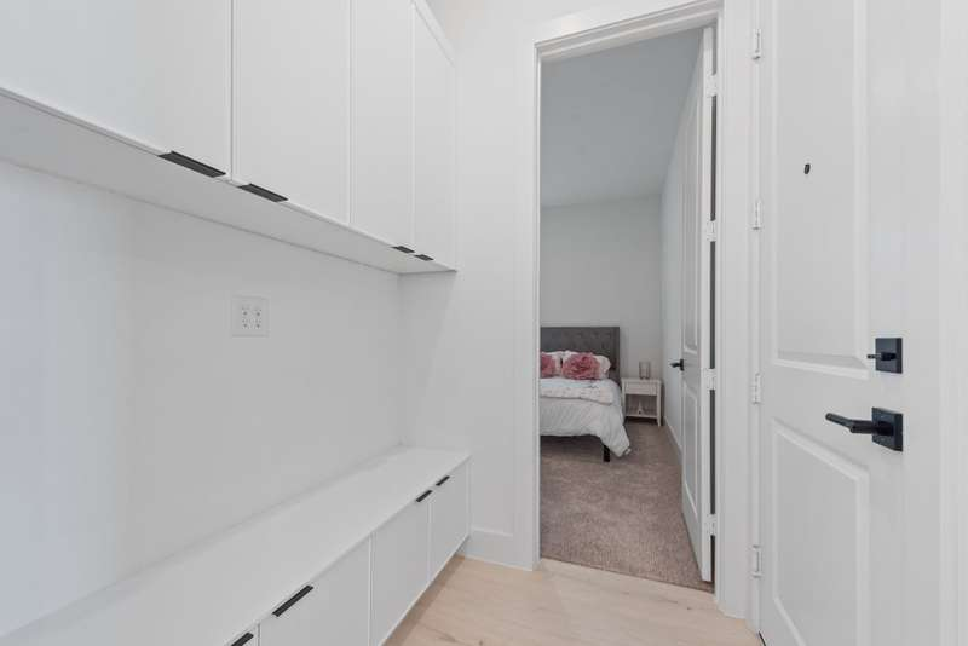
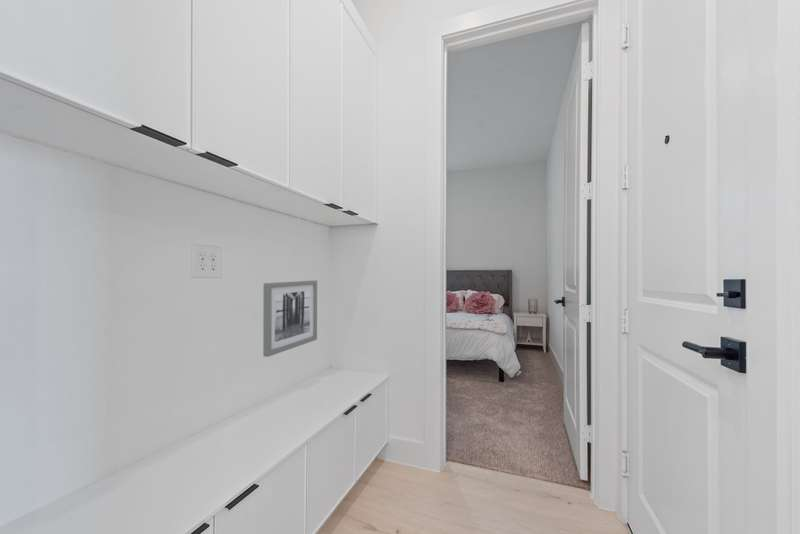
+ wall art [262,279,318,358]
